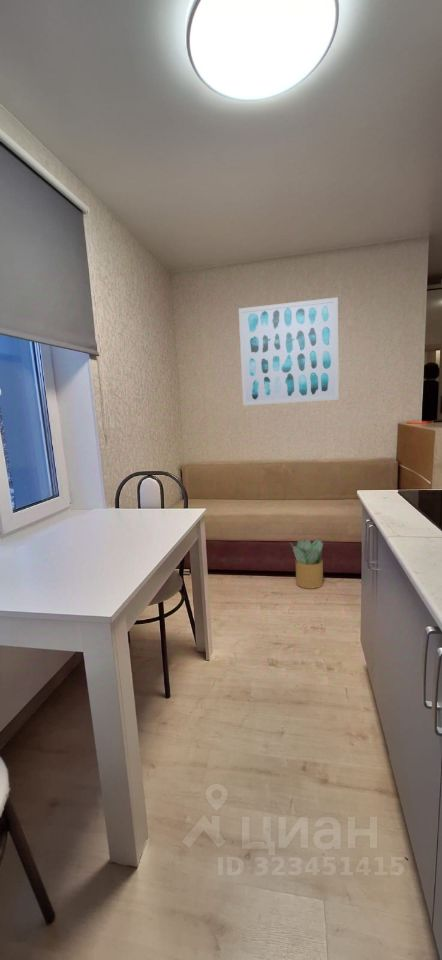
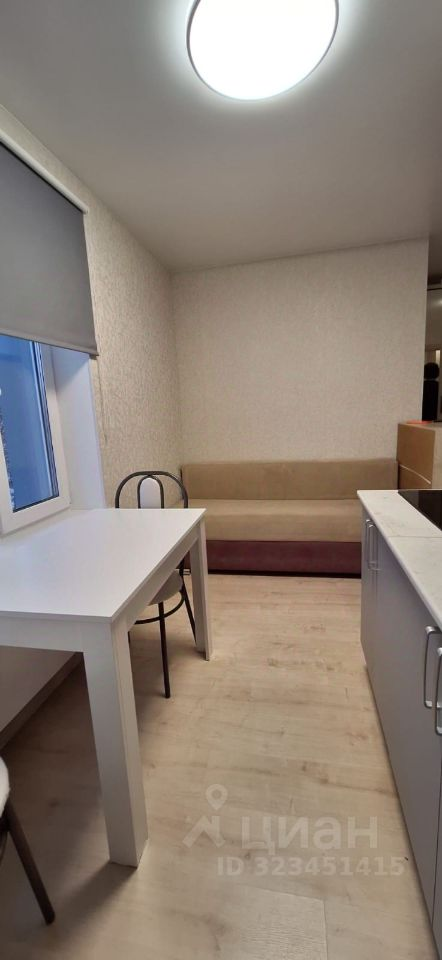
- wall art [238,296,340,406]
- potted plant [289,538,324,590]
